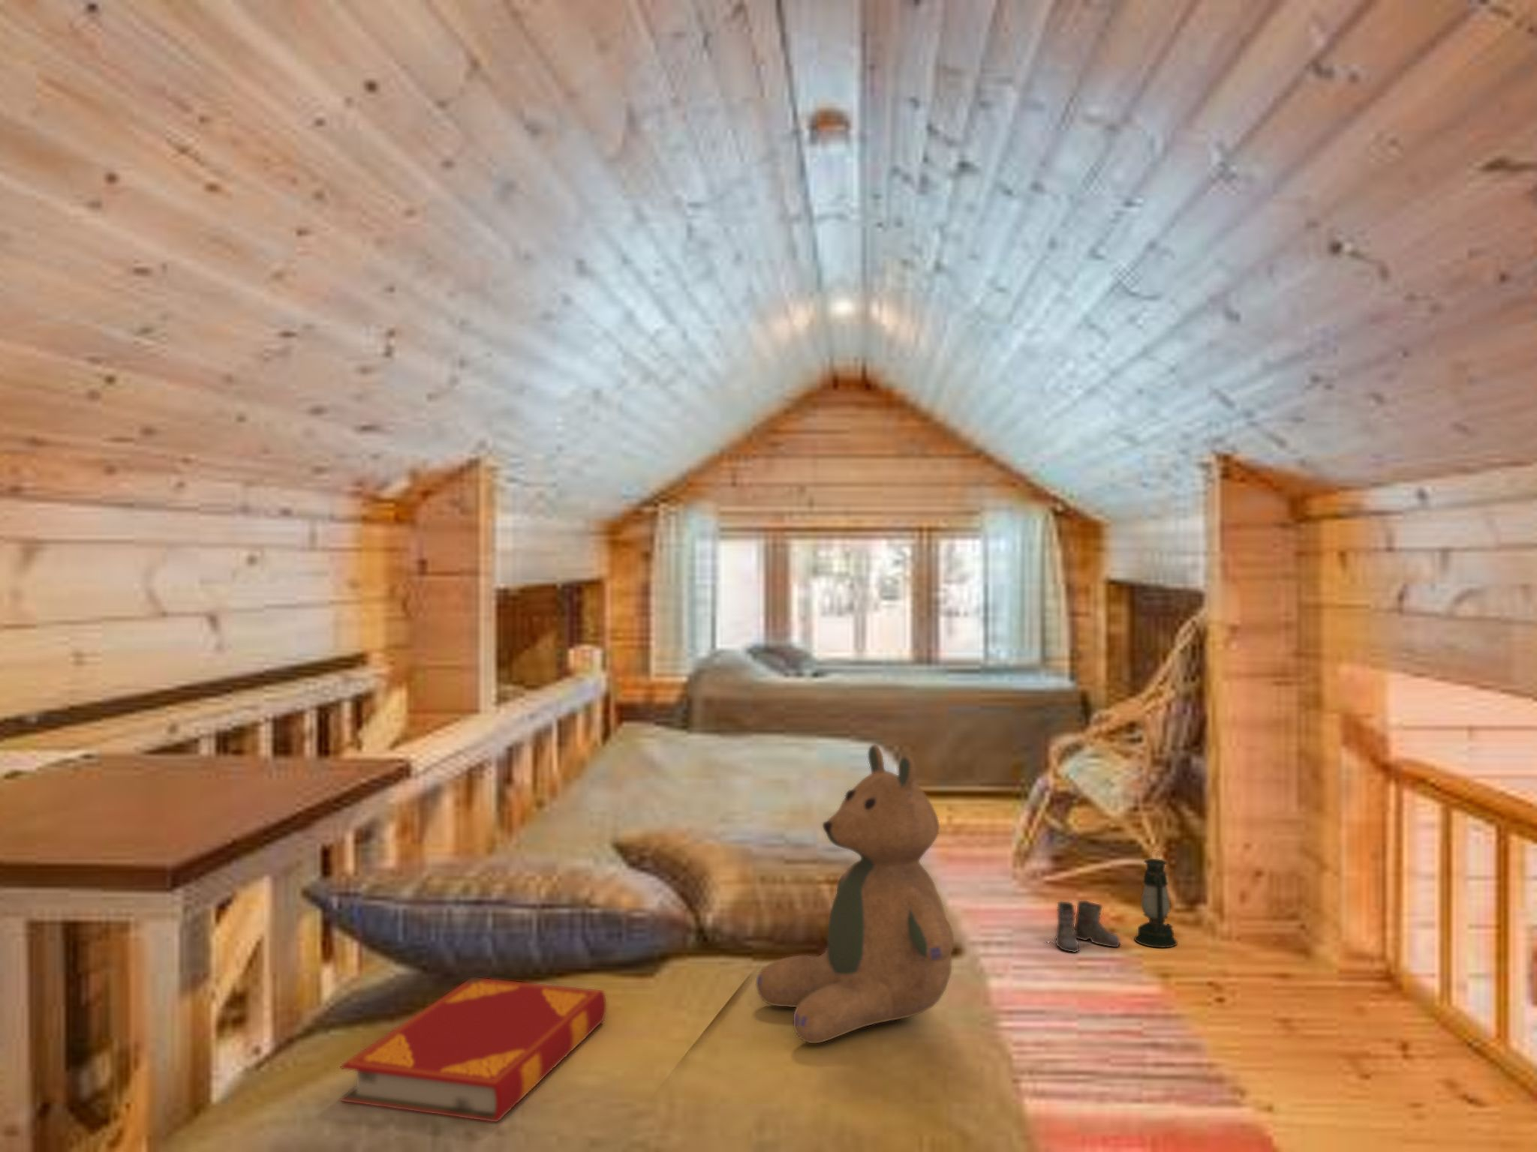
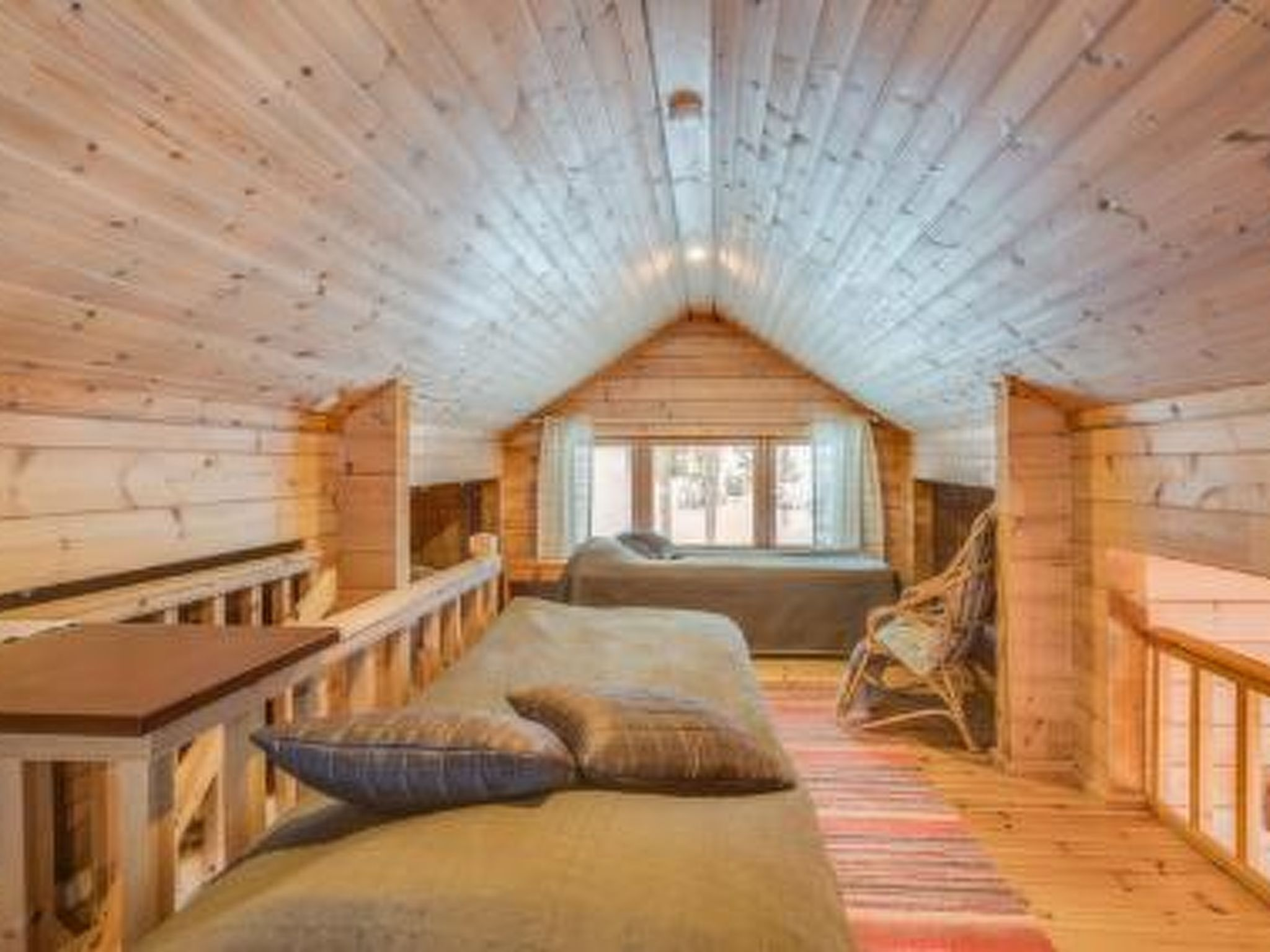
- boots [1042,900,1121,954]
- lantern [1133,849,1179,949]
- hardback book [340,977,608,1123]
- teddy bear [755,744,955,1044]
